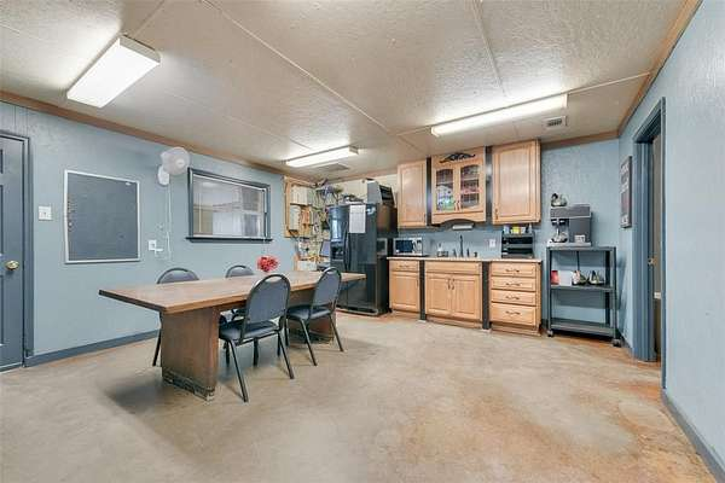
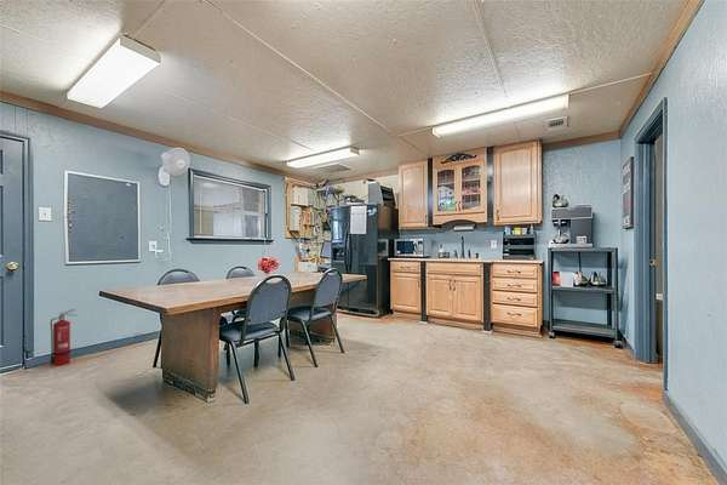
+ fire extinguisher [48,308,78,367]
